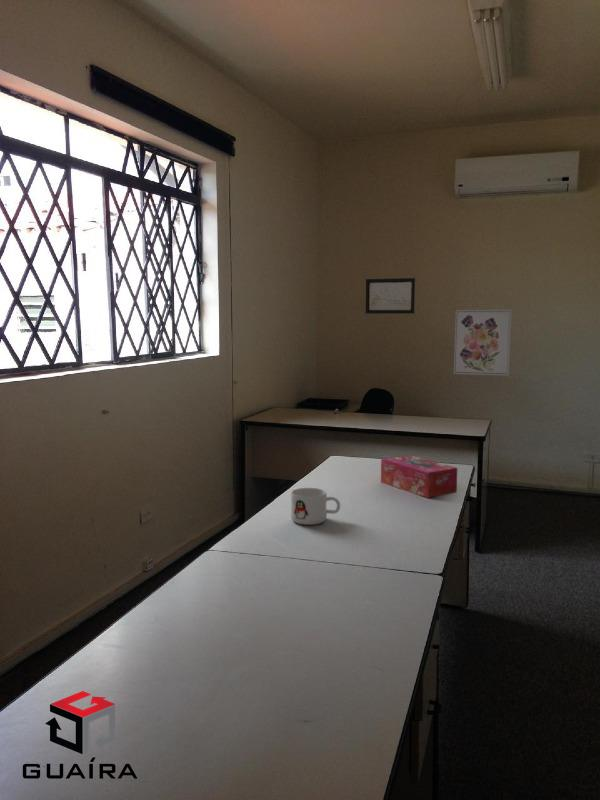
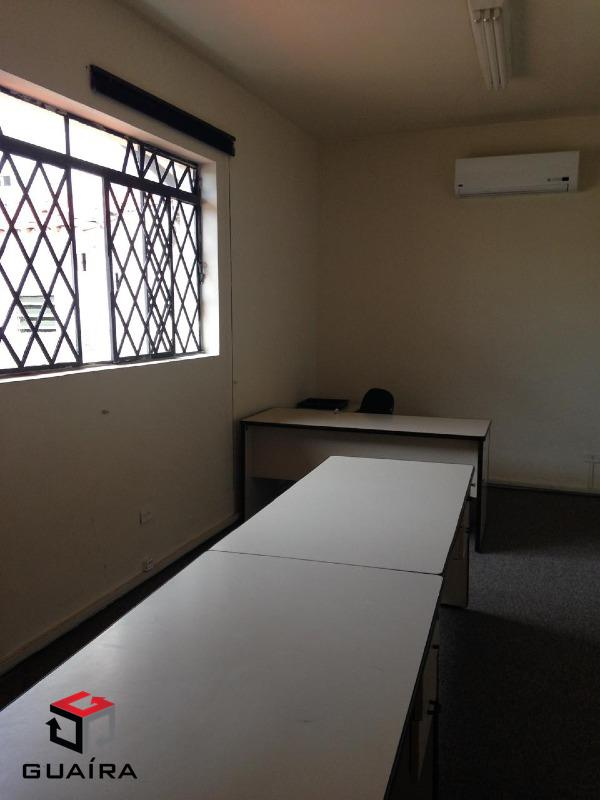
- wall art [453,309,512,376]
- mug [290,487,341,526]
- tissue box [380,454,458,499]
- wall art [365,277,416,315]
